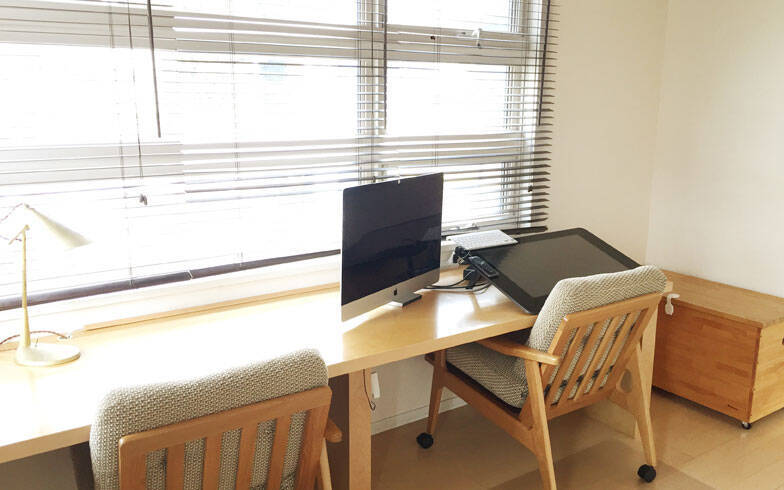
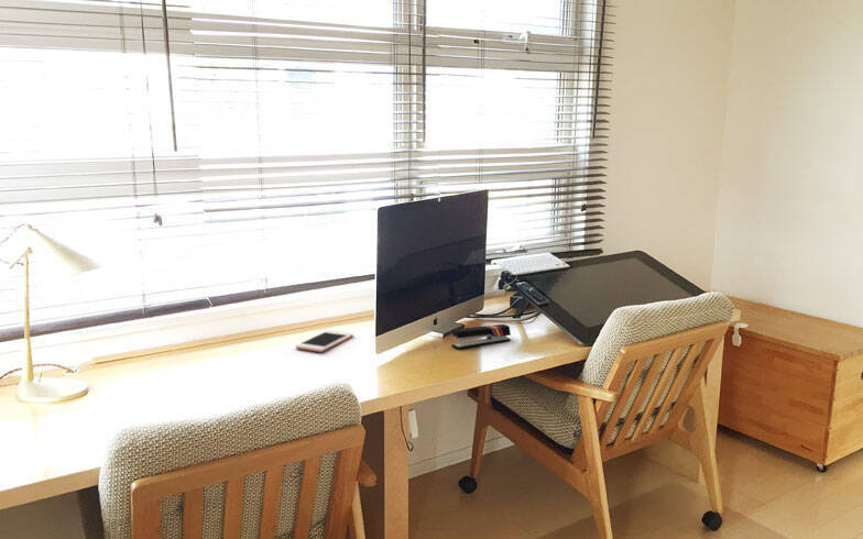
+ cell phone [295,329,354,353]
+ stapler [450,323,512,350]
